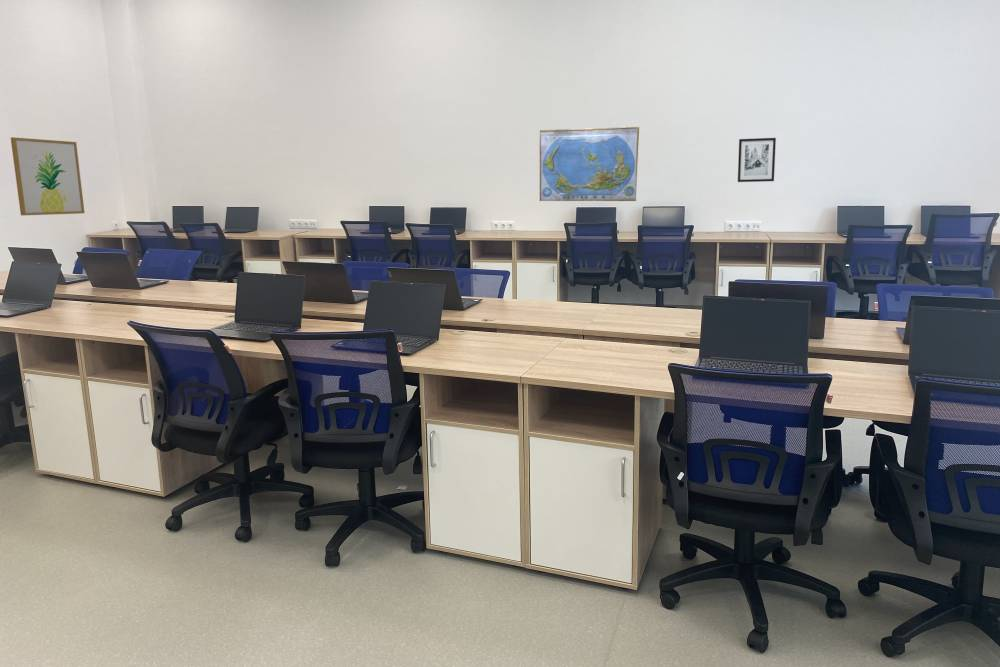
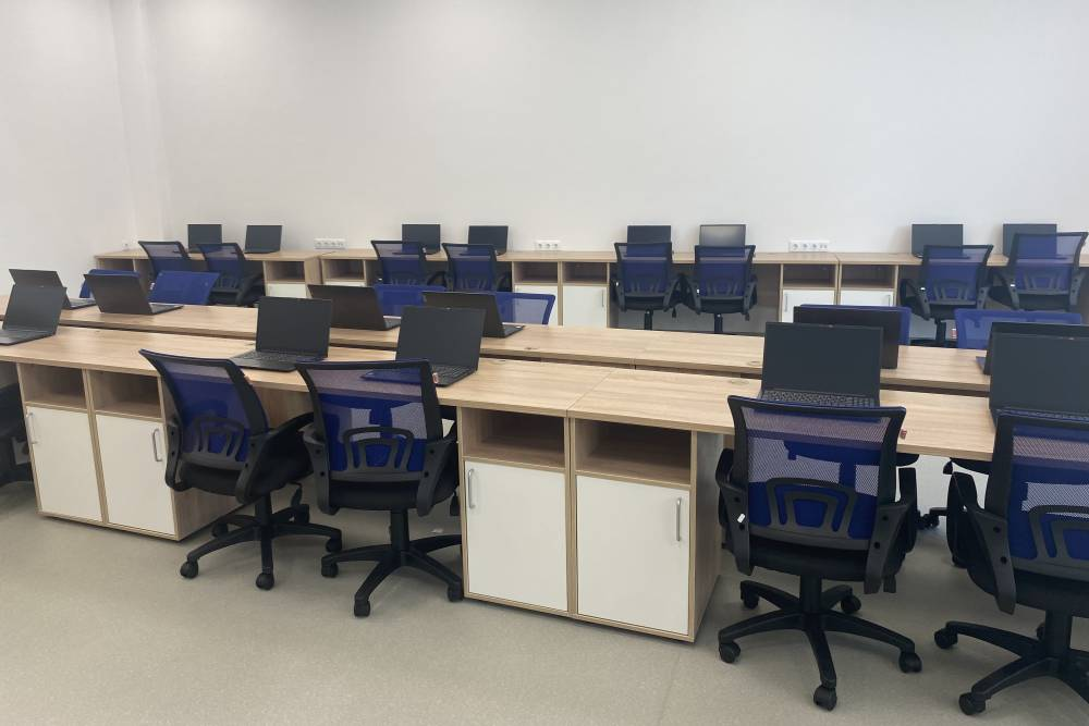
- world map [539,126,640,202]
- wall art [737,137,777,183]
- wall art [10,136,86,217]
